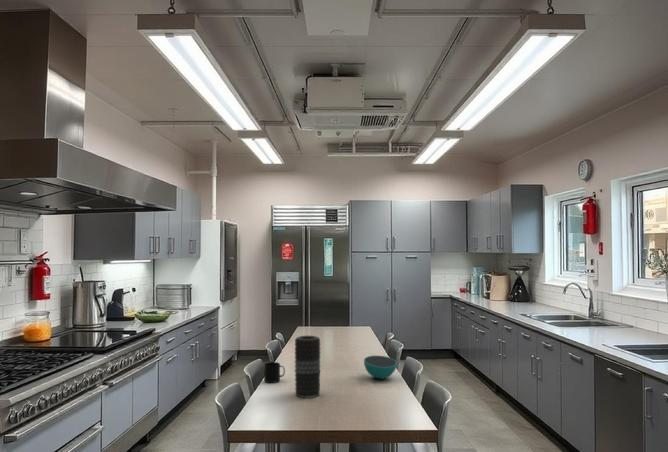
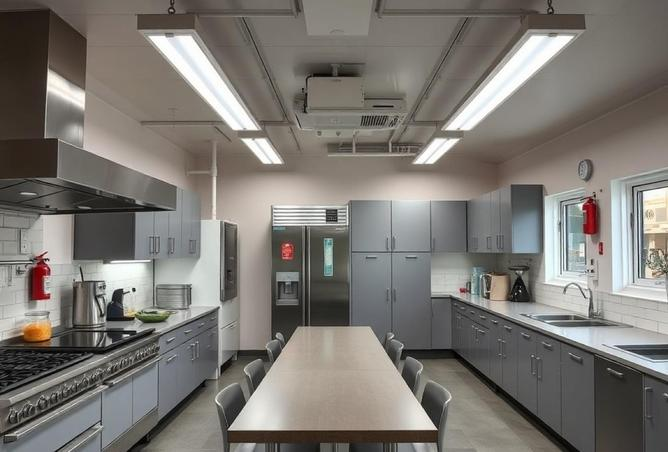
- vase [294,335,321,399]
- bowl [363,355,398,380]
- mug [263,361,286,384]
